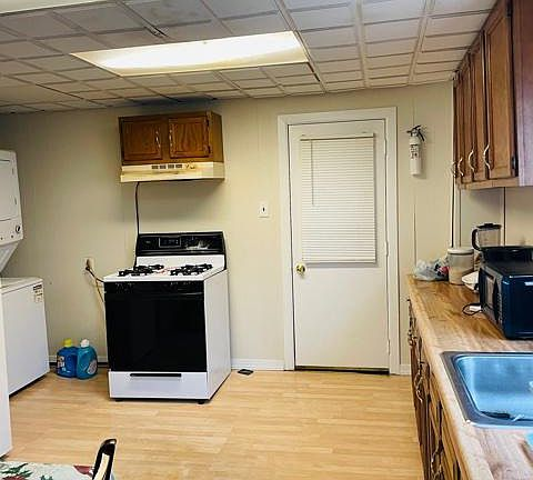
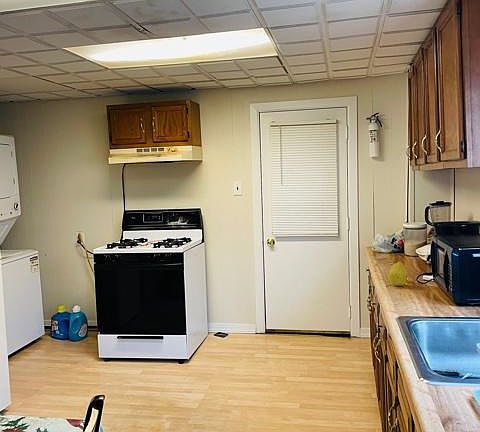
+ fruit [388,261,409,287]
